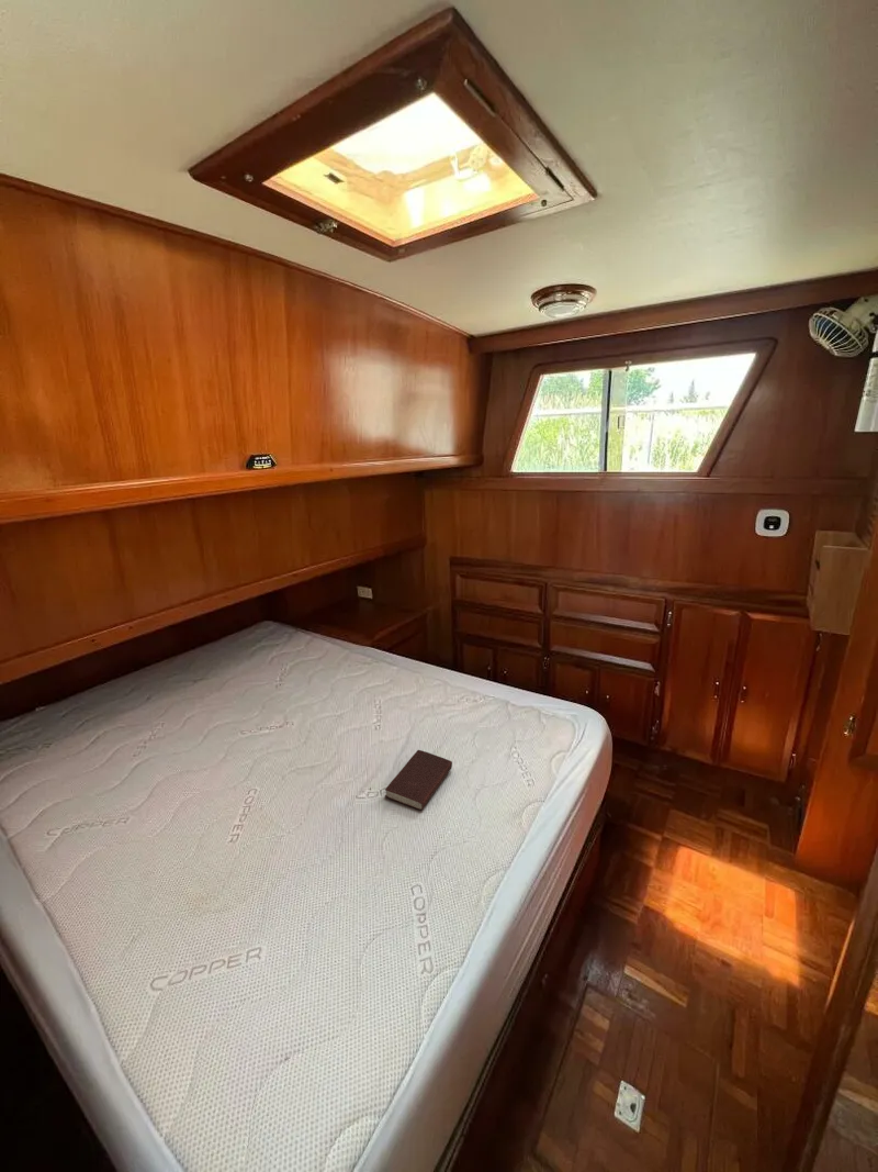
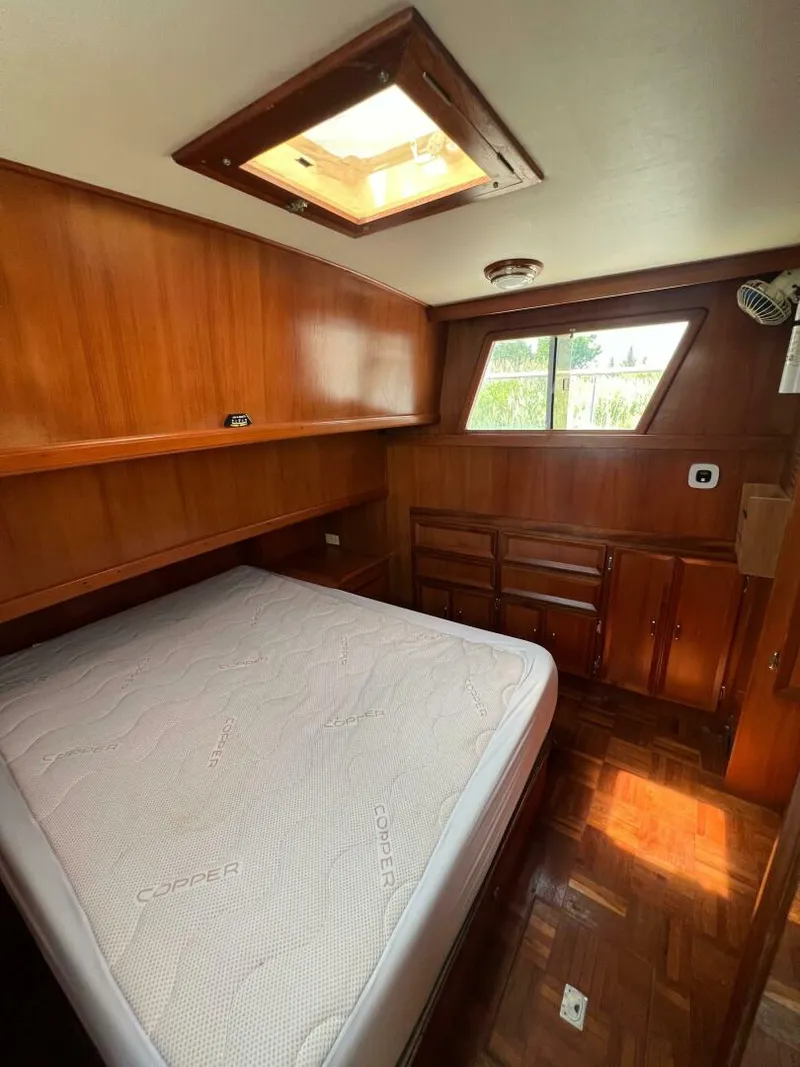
- book [384,749,453,812]
